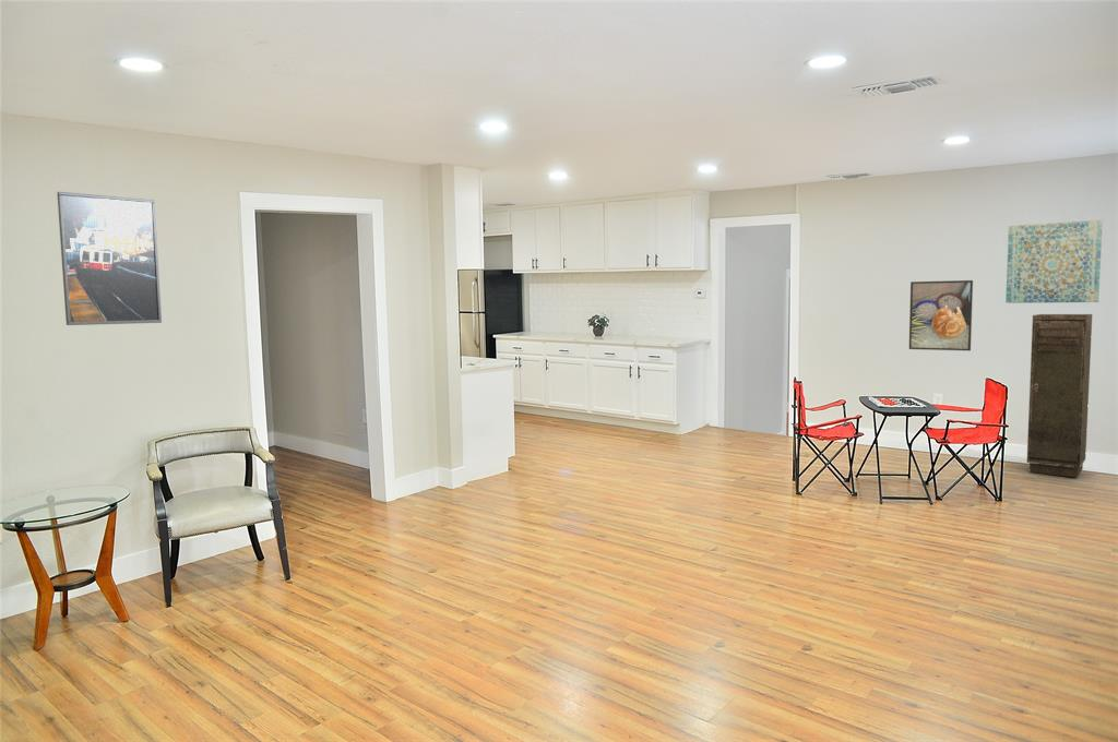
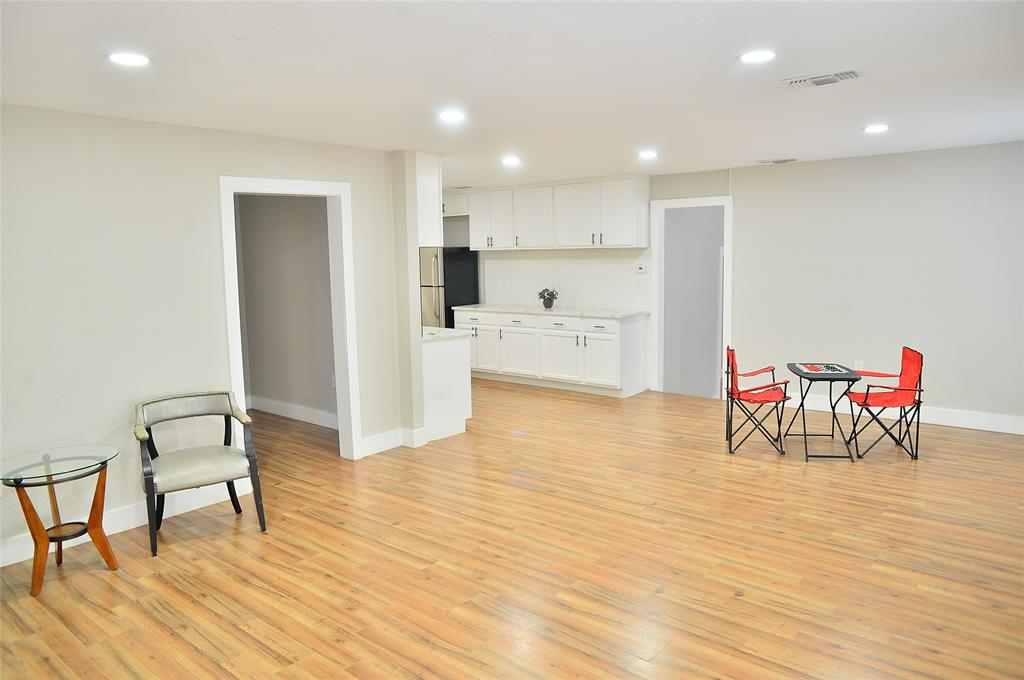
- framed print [908,279,974,351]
- storage cabinet [1026,313,1093,479]
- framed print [56,191,163,326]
- wall art [1004,219,1104,304]
